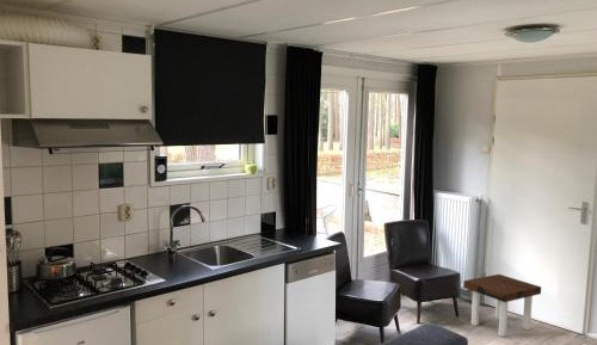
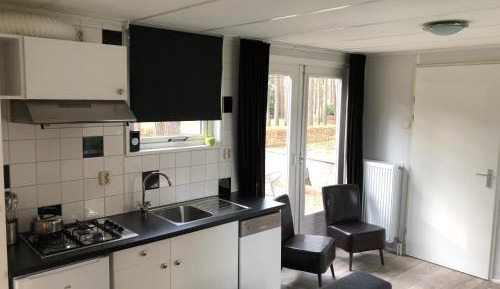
- side table [462,273,542,338]
